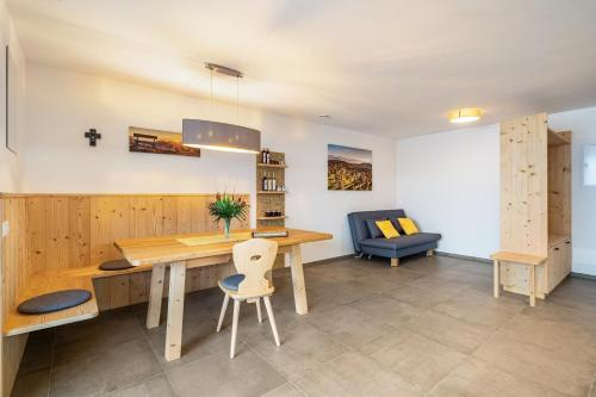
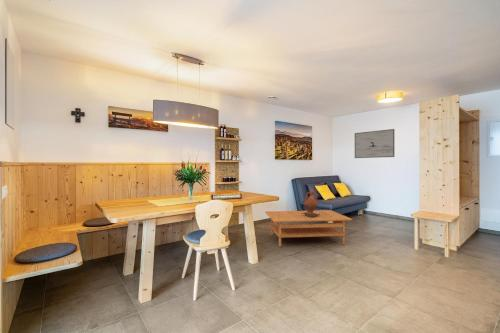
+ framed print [354,128,395,159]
+ coffee table [264,209,353,248]
+ lidded ewer [301,187,320,217]
